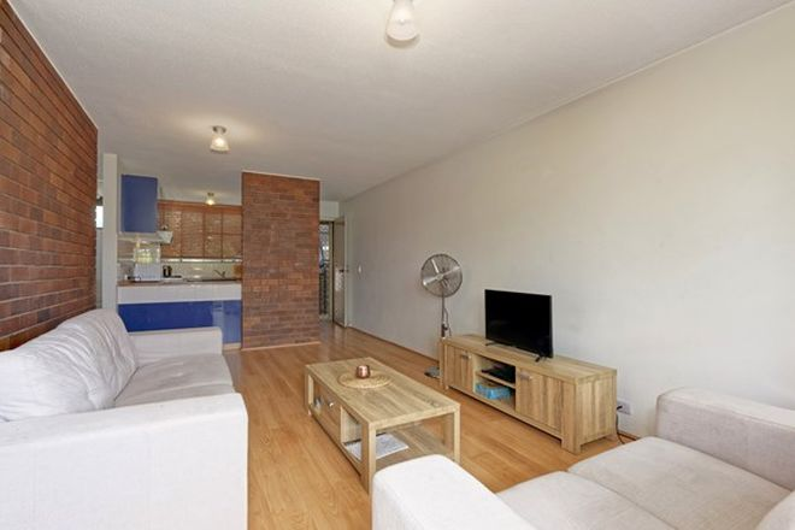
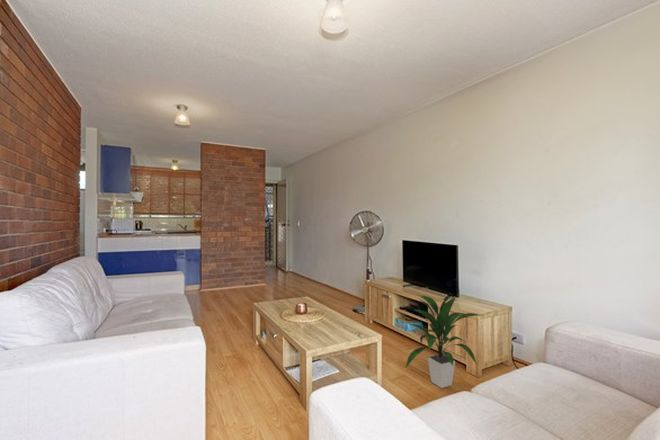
+ indoor plant [405,293,481,389]
